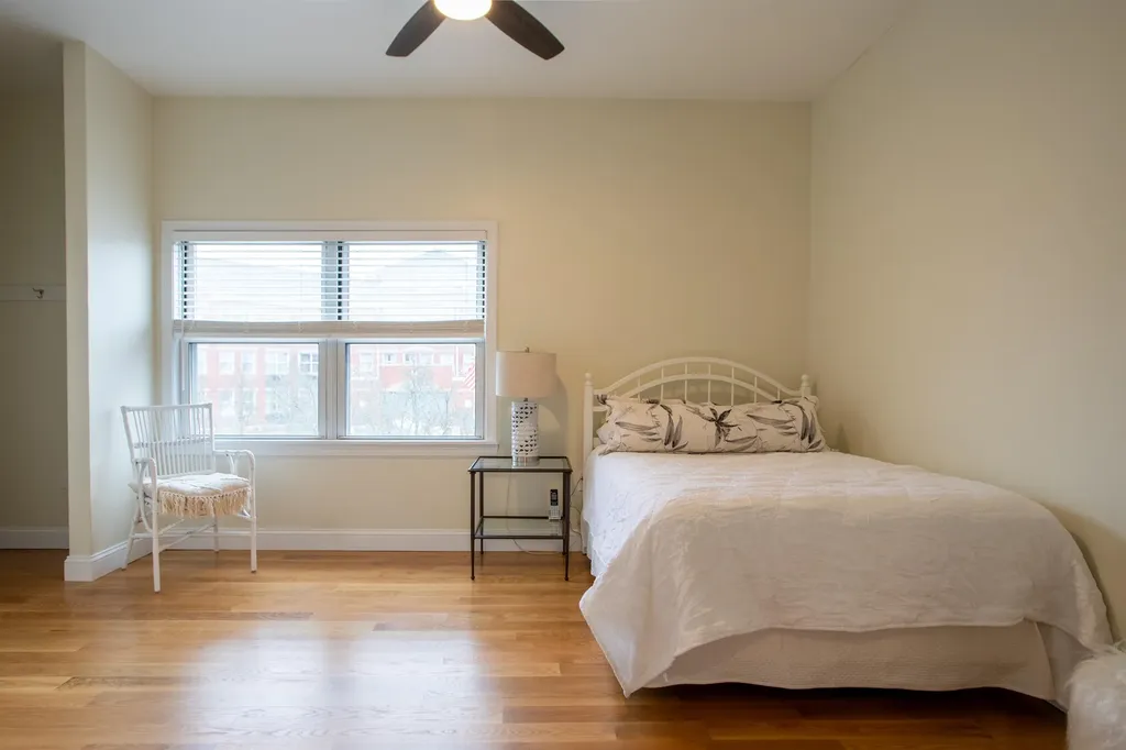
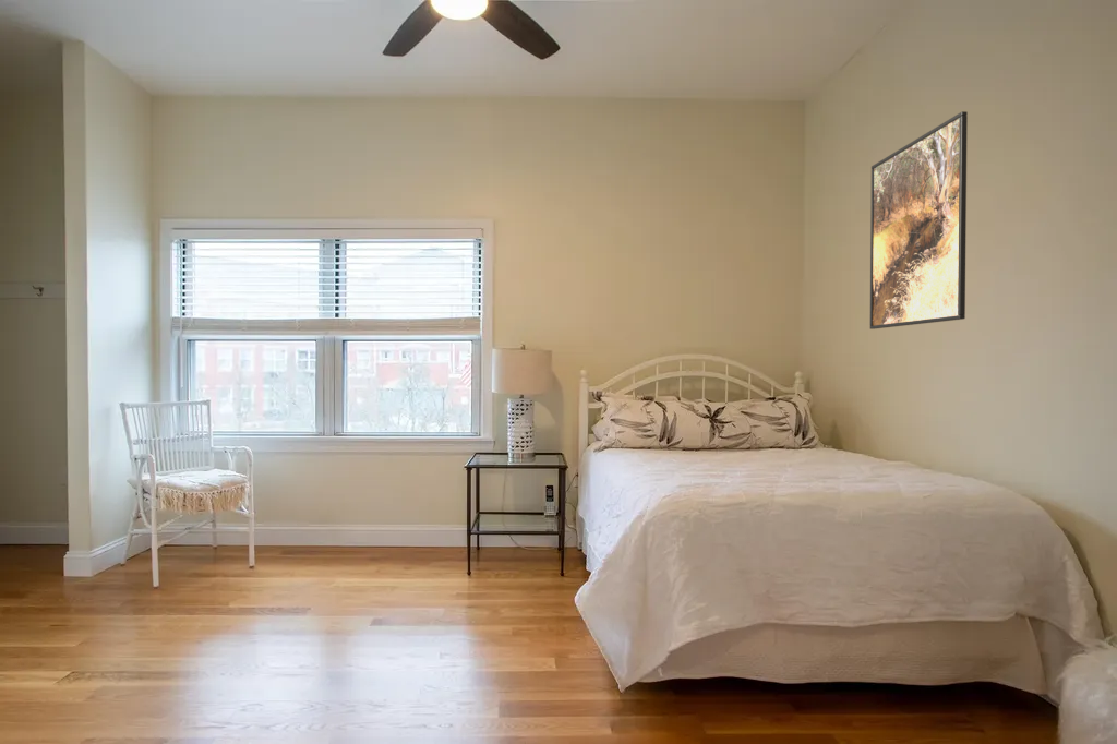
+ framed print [869,110,969,331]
